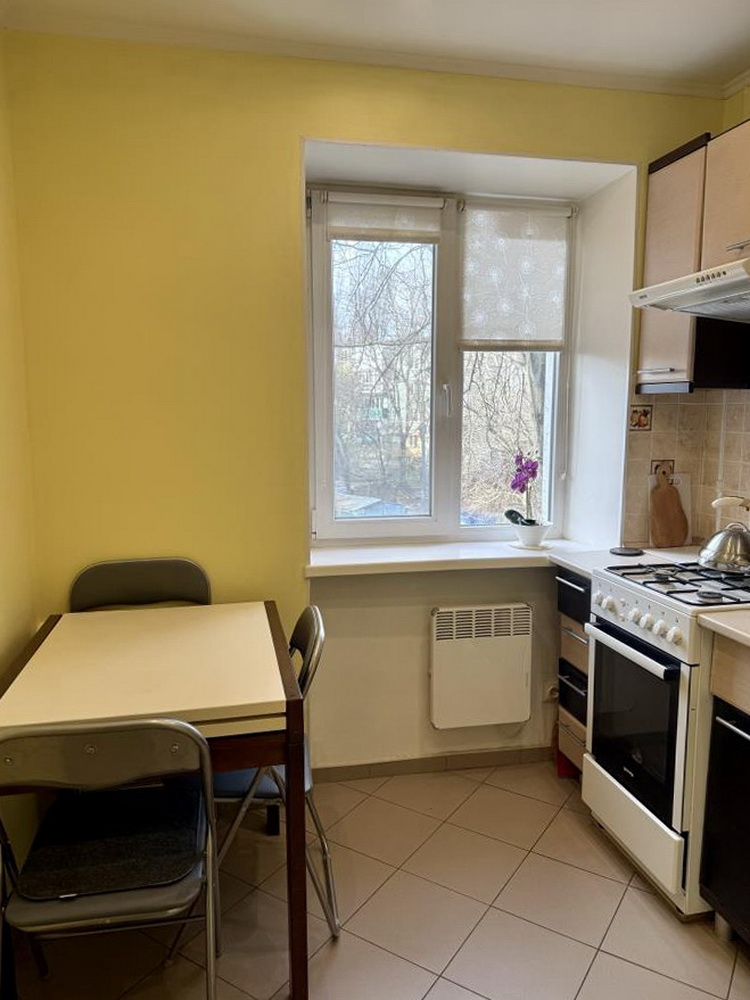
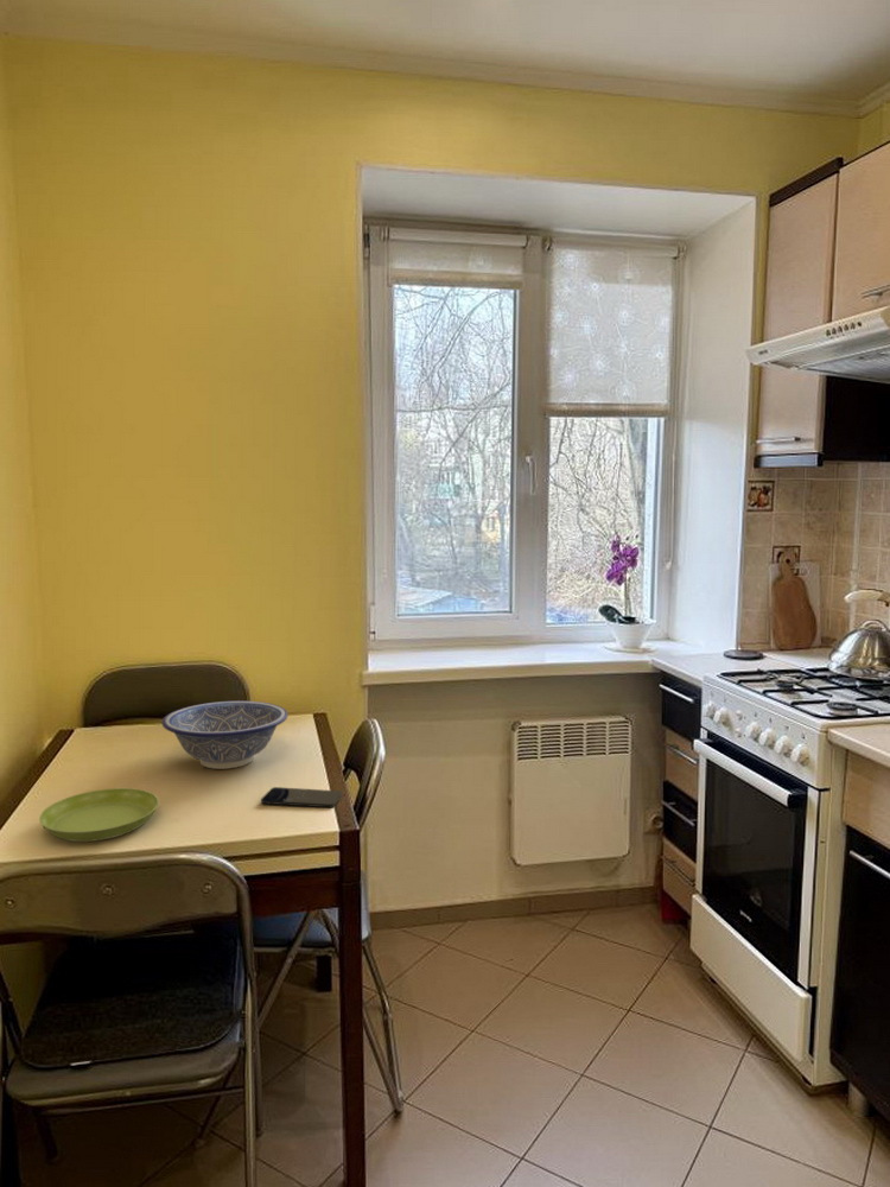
+ decorative bowl [160,700,288,770]
+ smartphone [260,786,343,808]
+ saucer [38,787,160,843]
